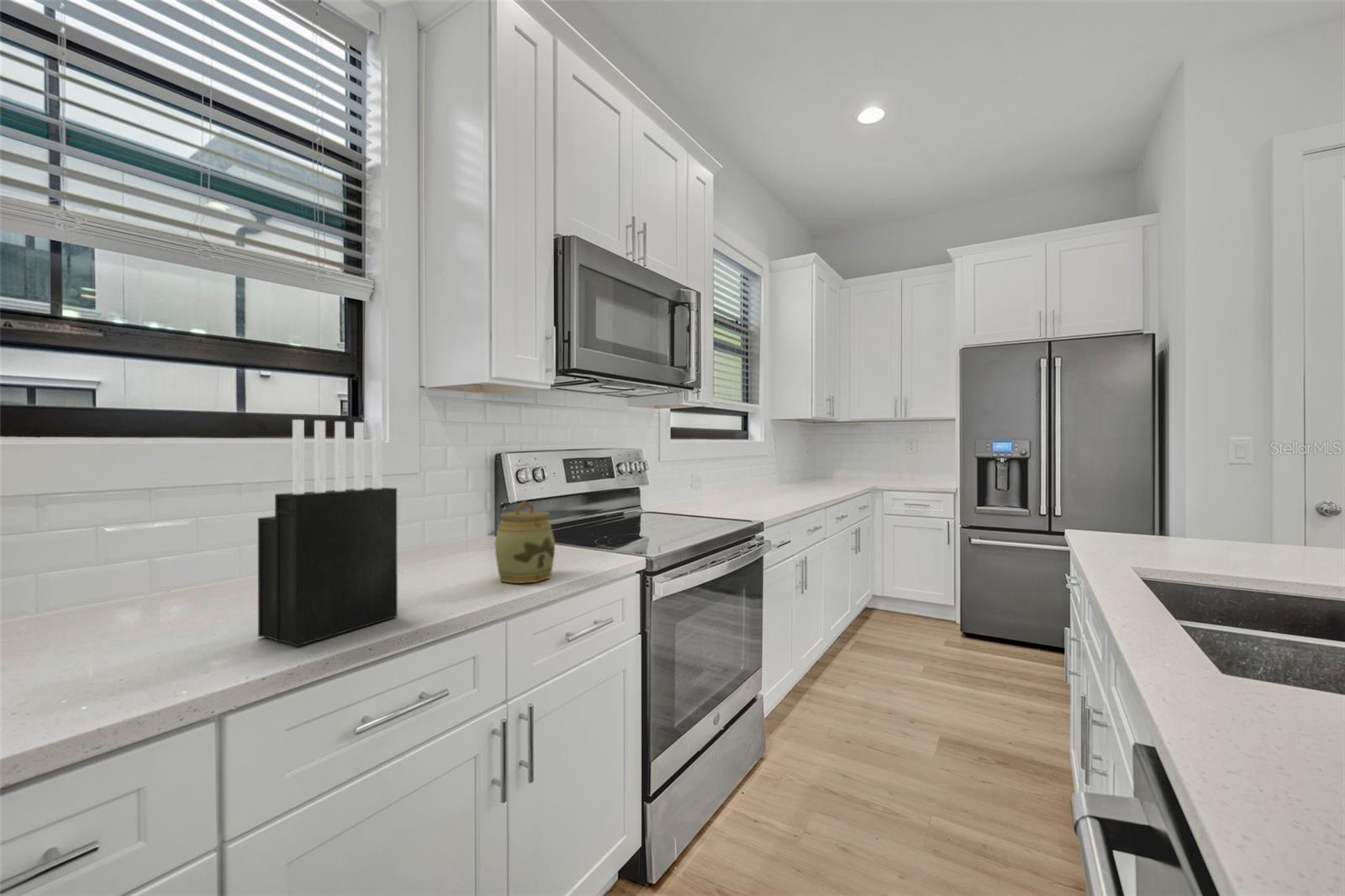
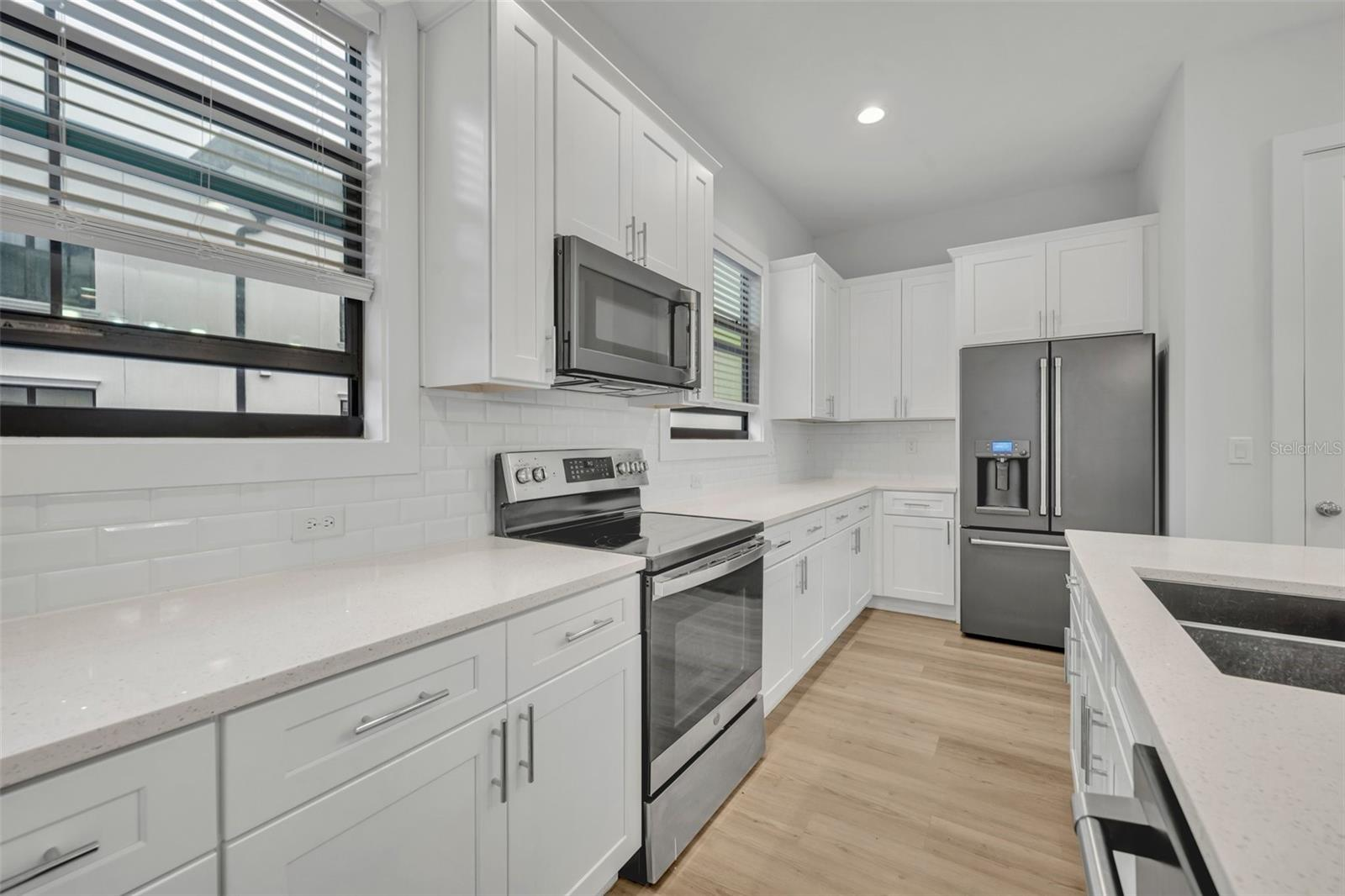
- jar [494,499,556,584]
- knife block [257,419,398,647]
